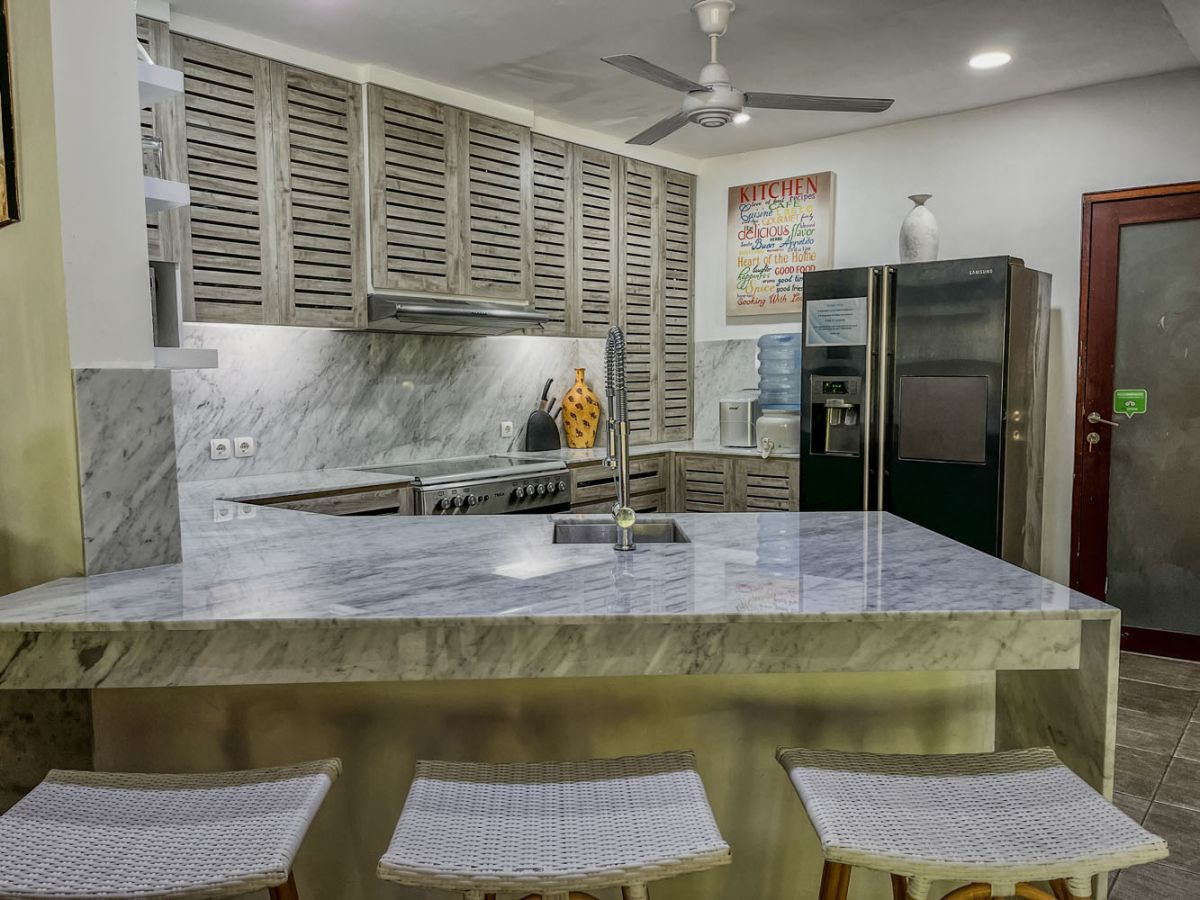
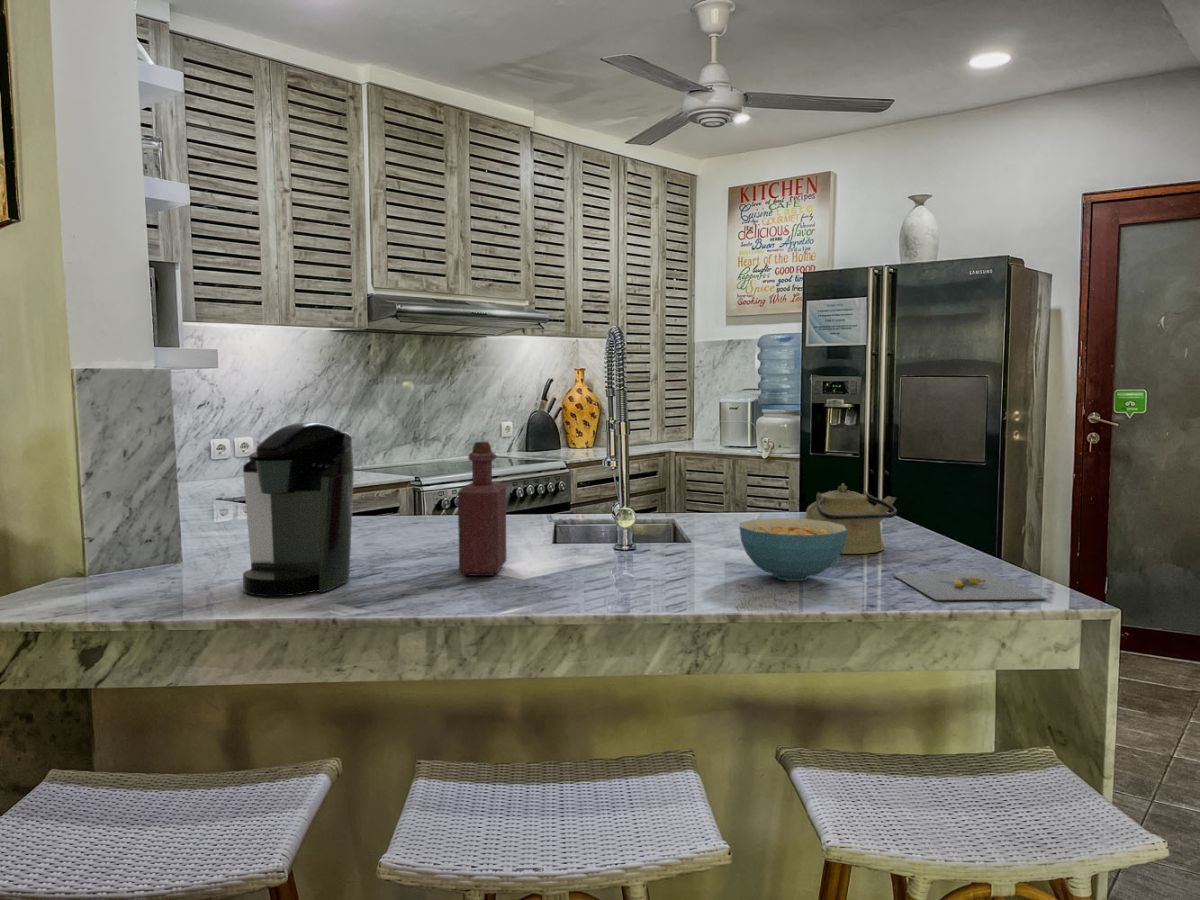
+ bottle [457,441,507,577]
+ kettle [804,482,898,555]
+ banana [892,573,1048,601]
+ cereal bowl [739,517,847,582]
+ coffee maker [242,422,355,597]
